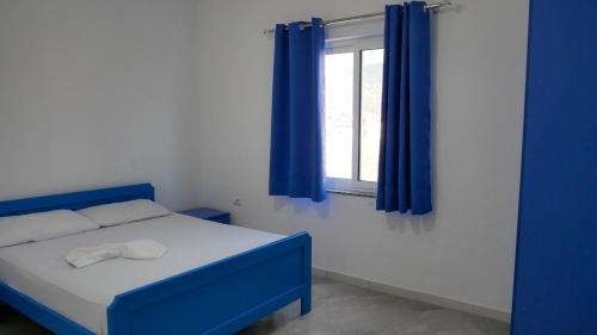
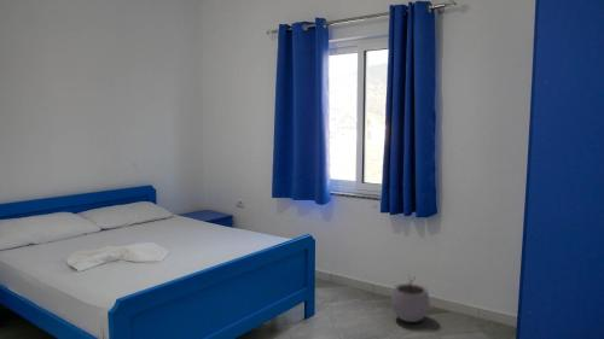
+ plant pot [390,273,430,323]
